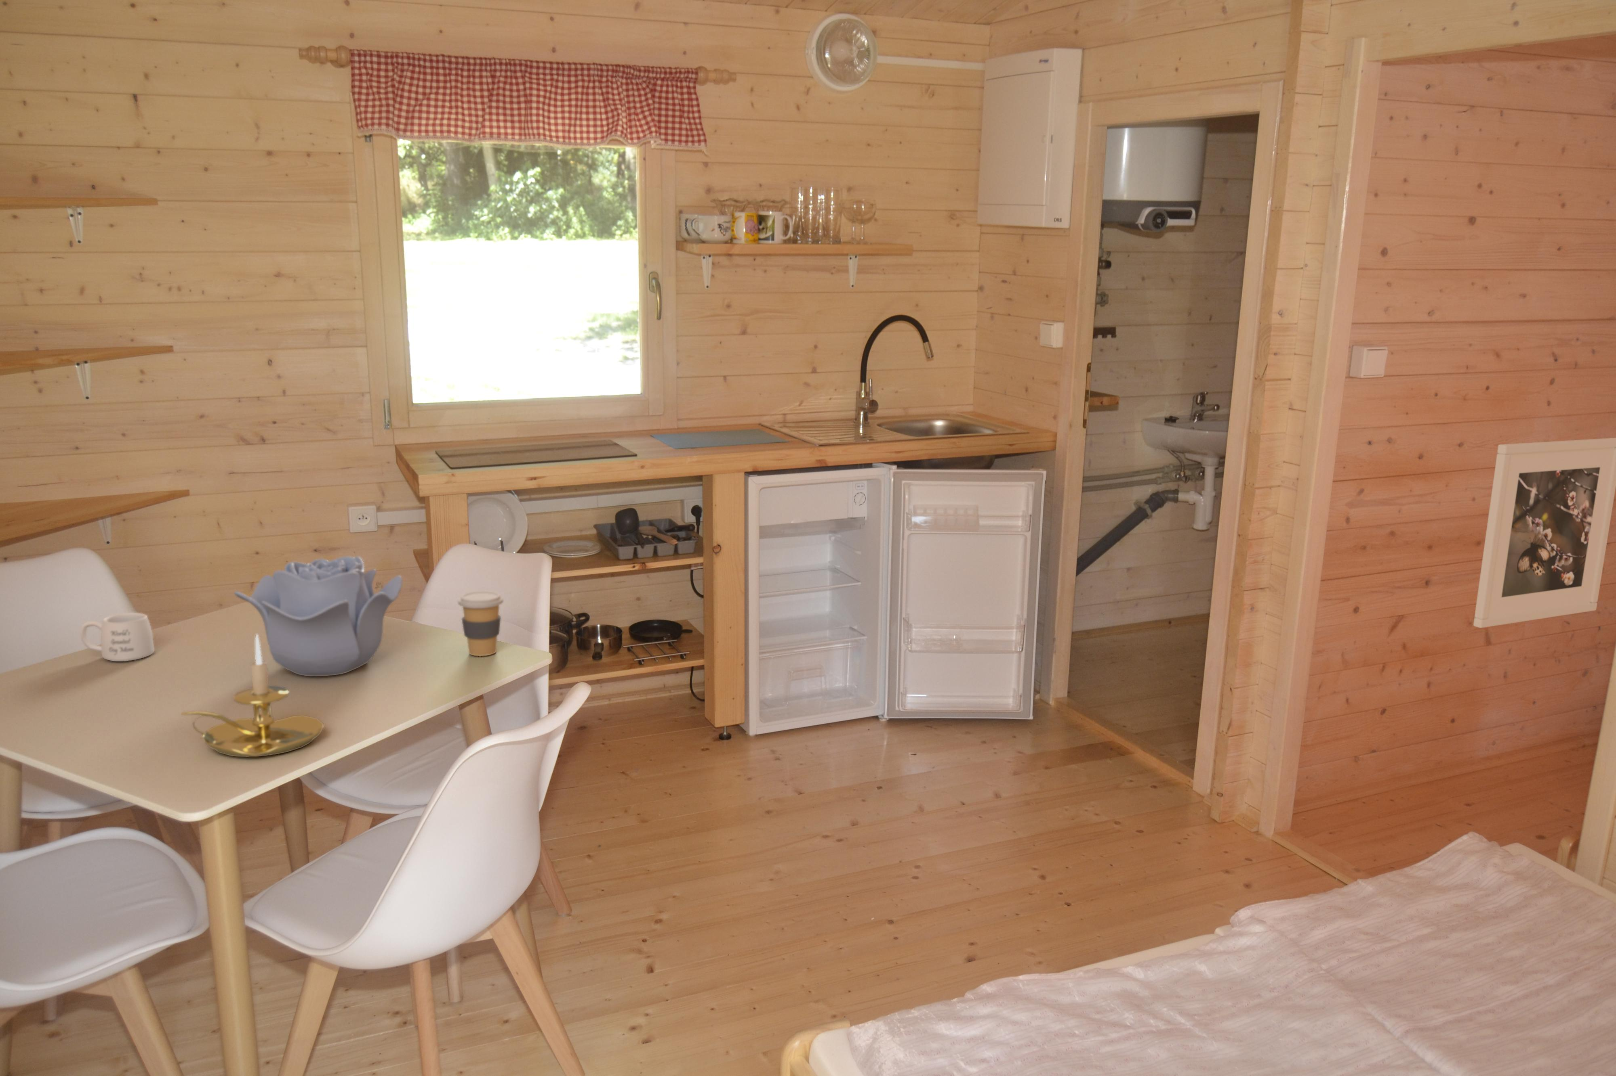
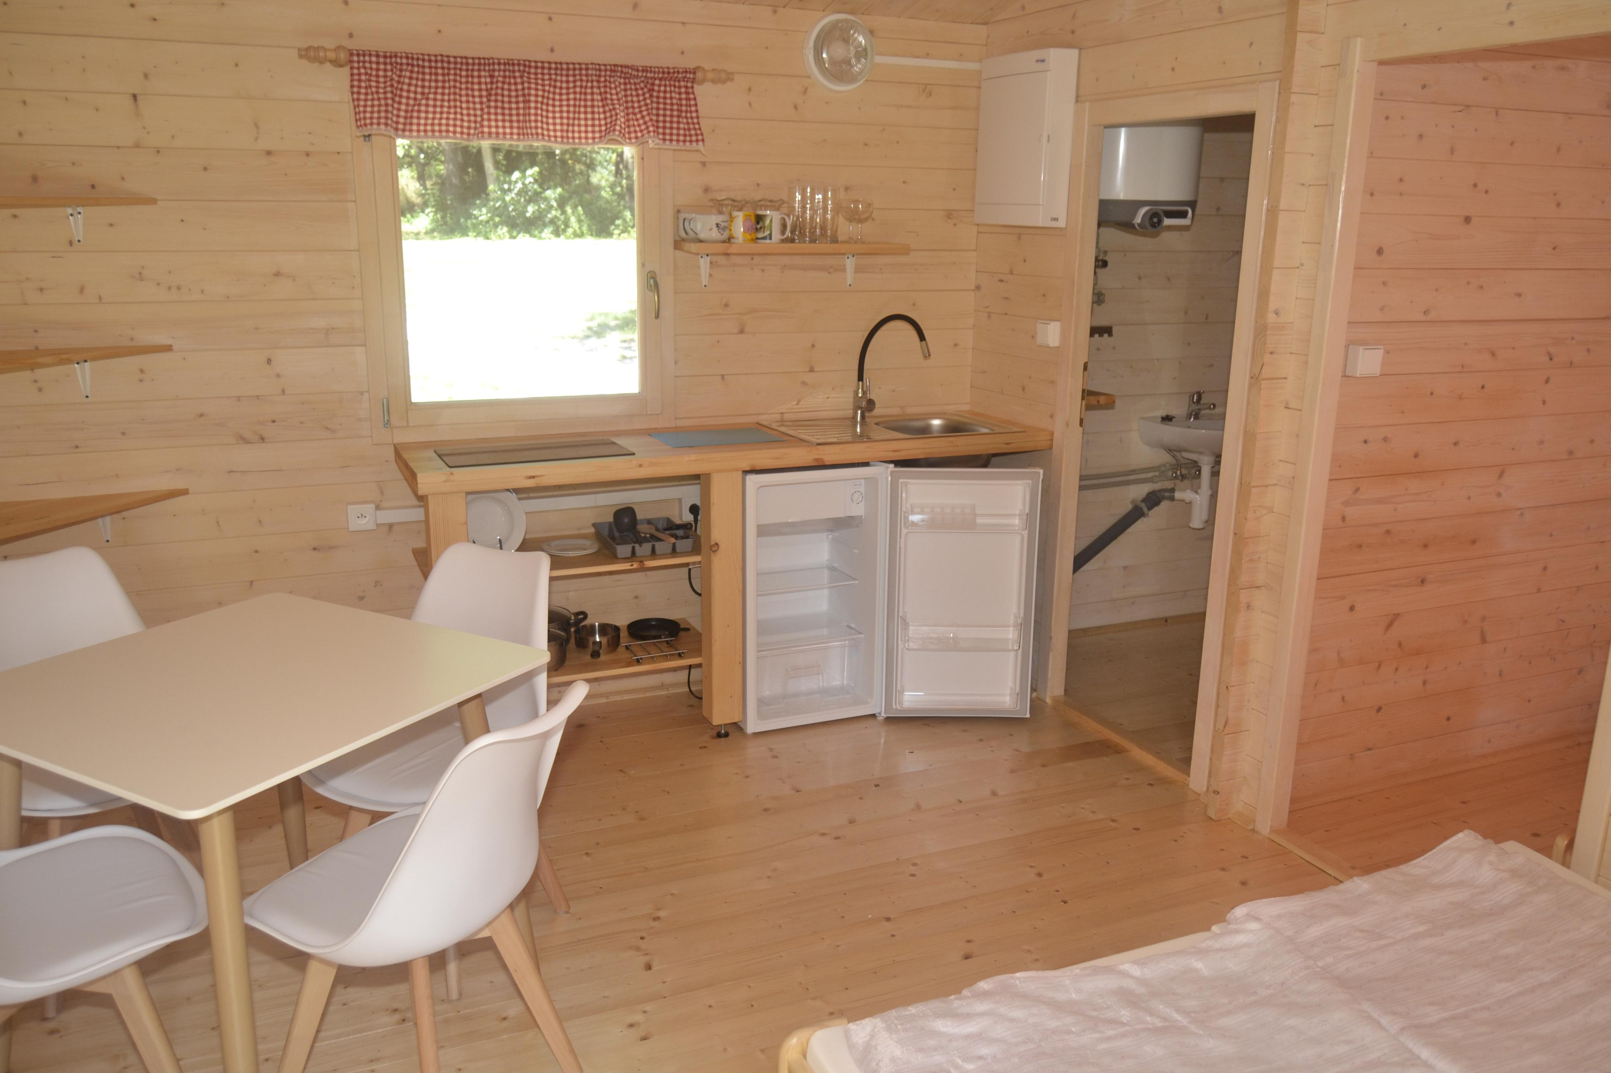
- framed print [1473,437,1616,628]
- coffee cup [458,591,503,657]
- candle holder [181,634,324,758]
- mug [79,612,155,662]
- decorative bowl [234,556,402,676]
